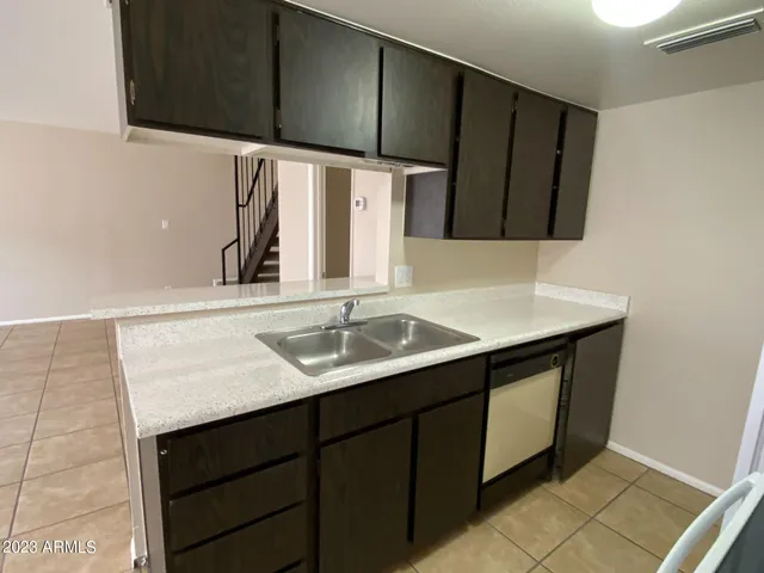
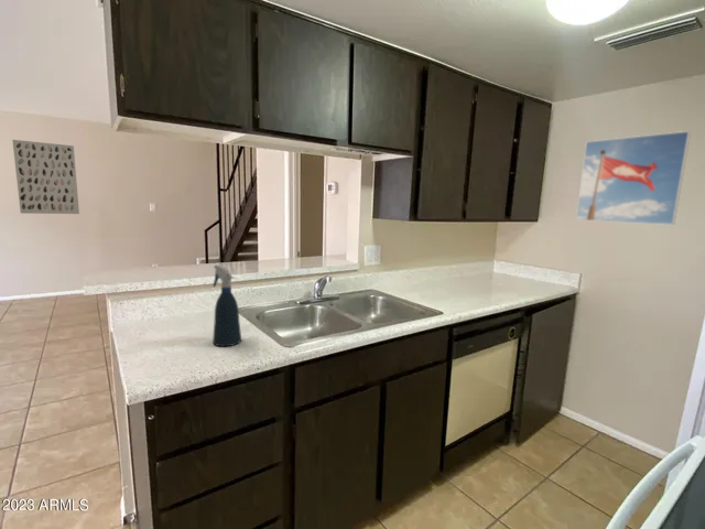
+ wall art [11,139,80,215]
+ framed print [575,130,692,226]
+ spray bottle [212,264,242,347]
